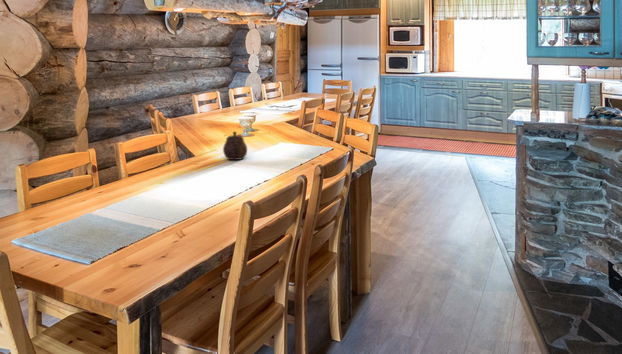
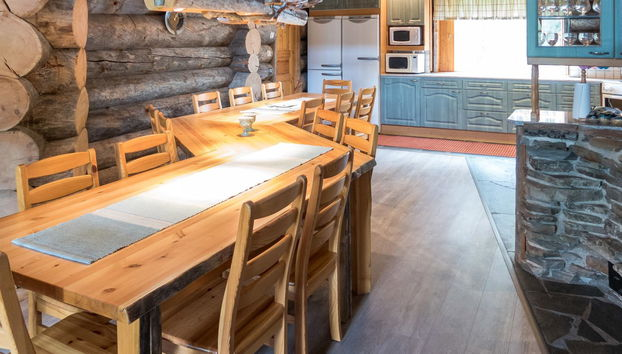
- teapot [222,131,248,161]
